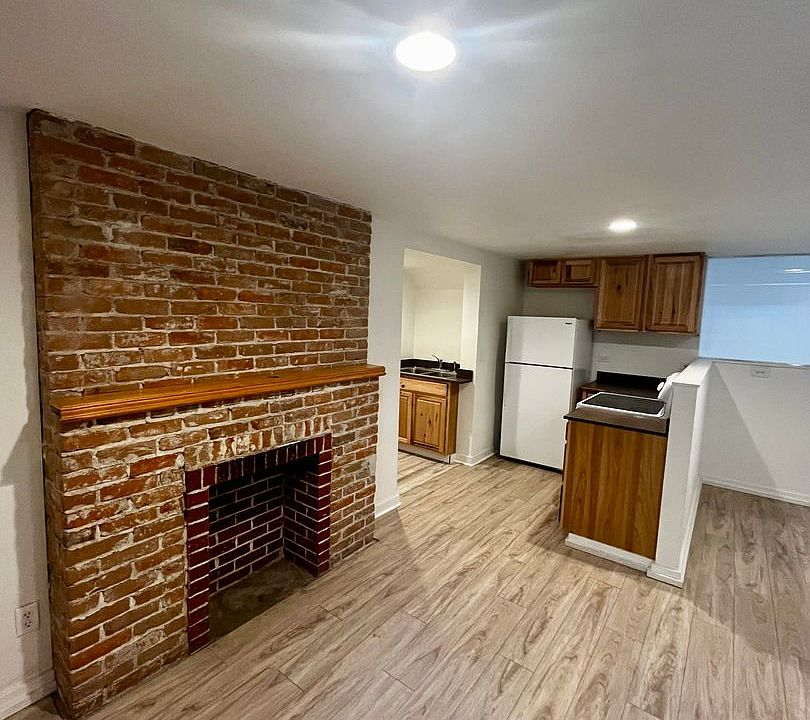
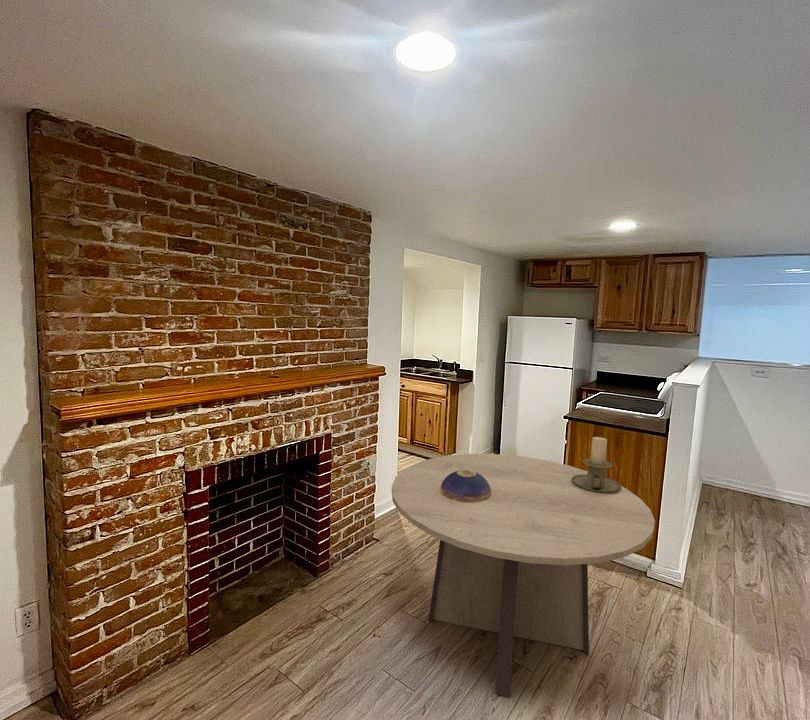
+ candle holder [572,436,622,493]
+ dining table [391,453,656,698]
+ decorative bowl [440,470,491,503]
